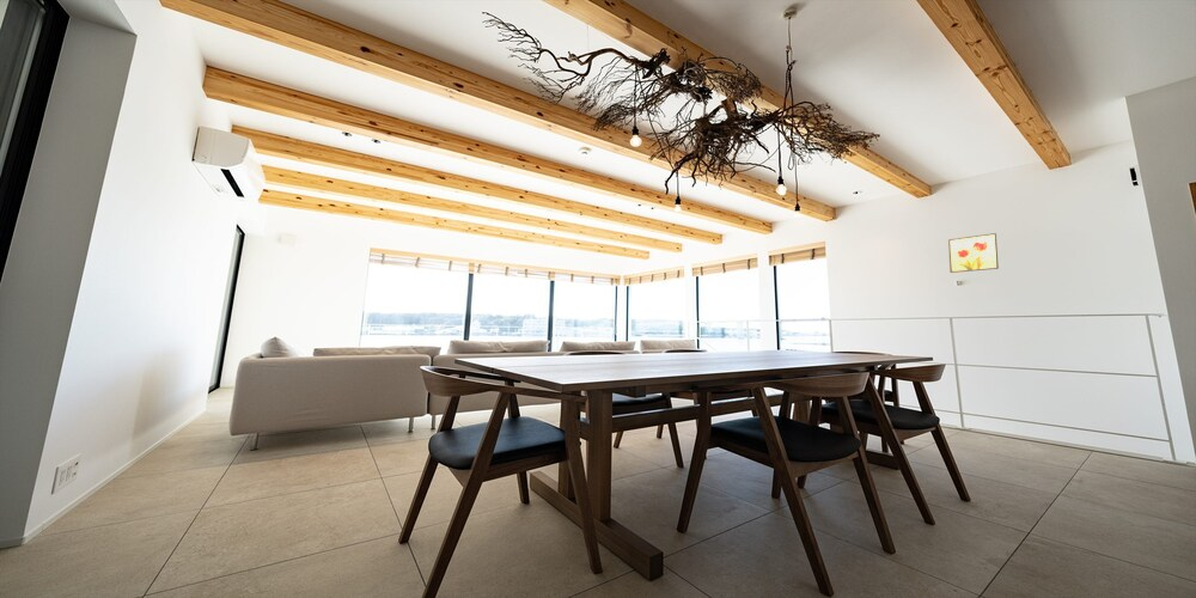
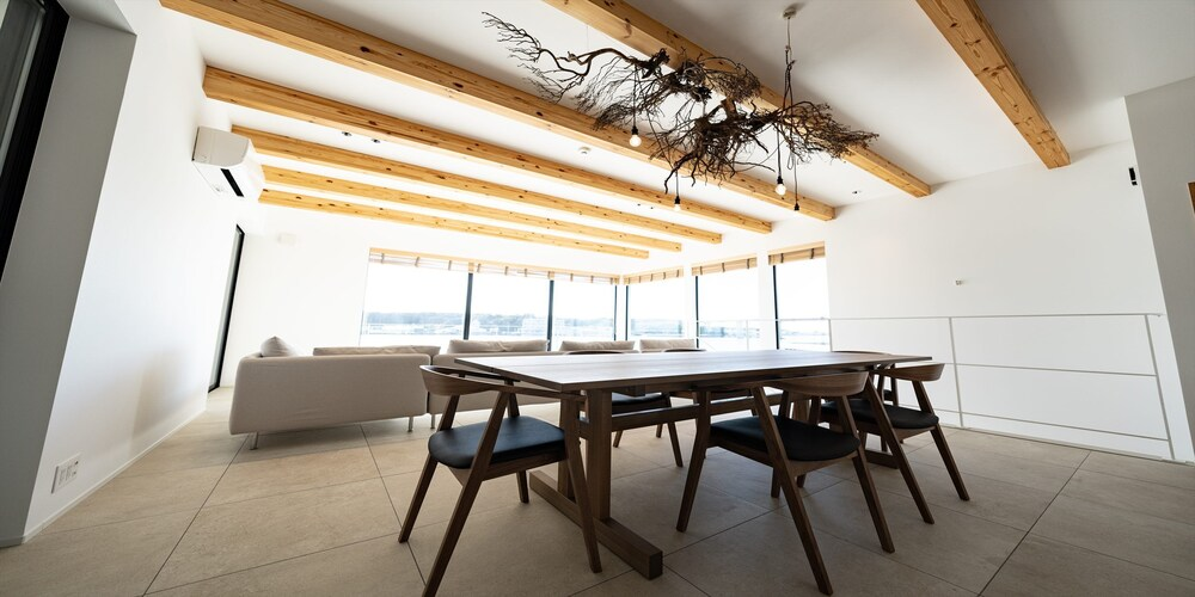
- wall art [947,232,1000,274]
